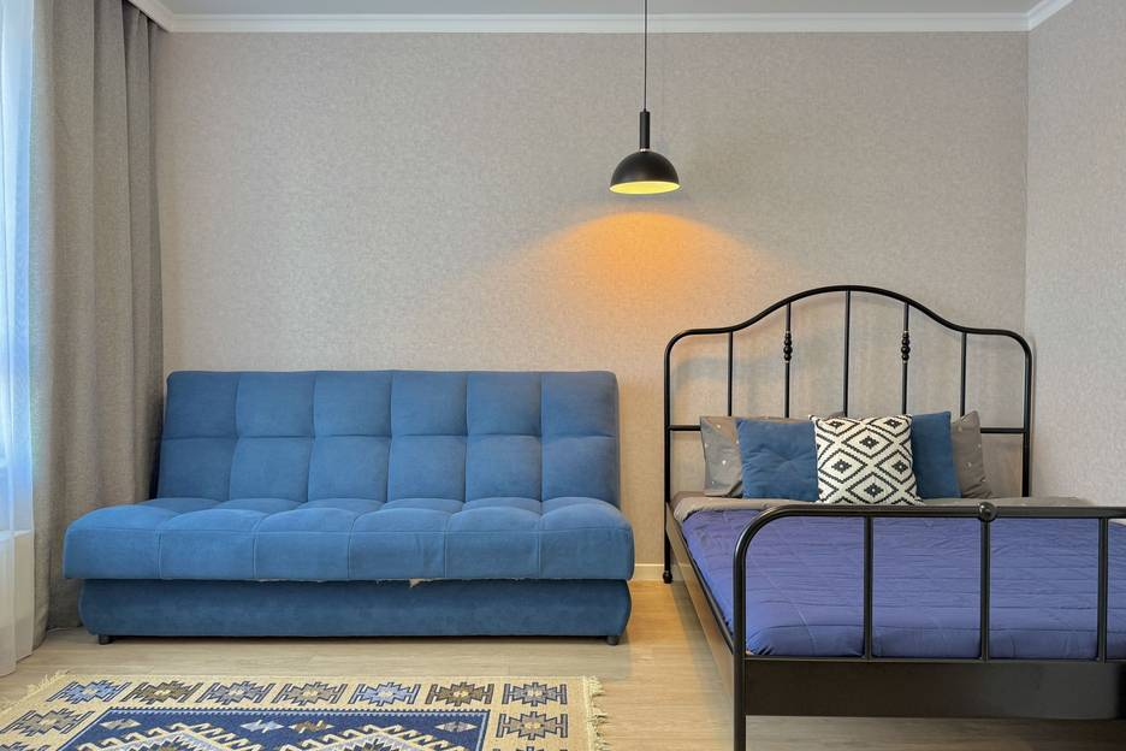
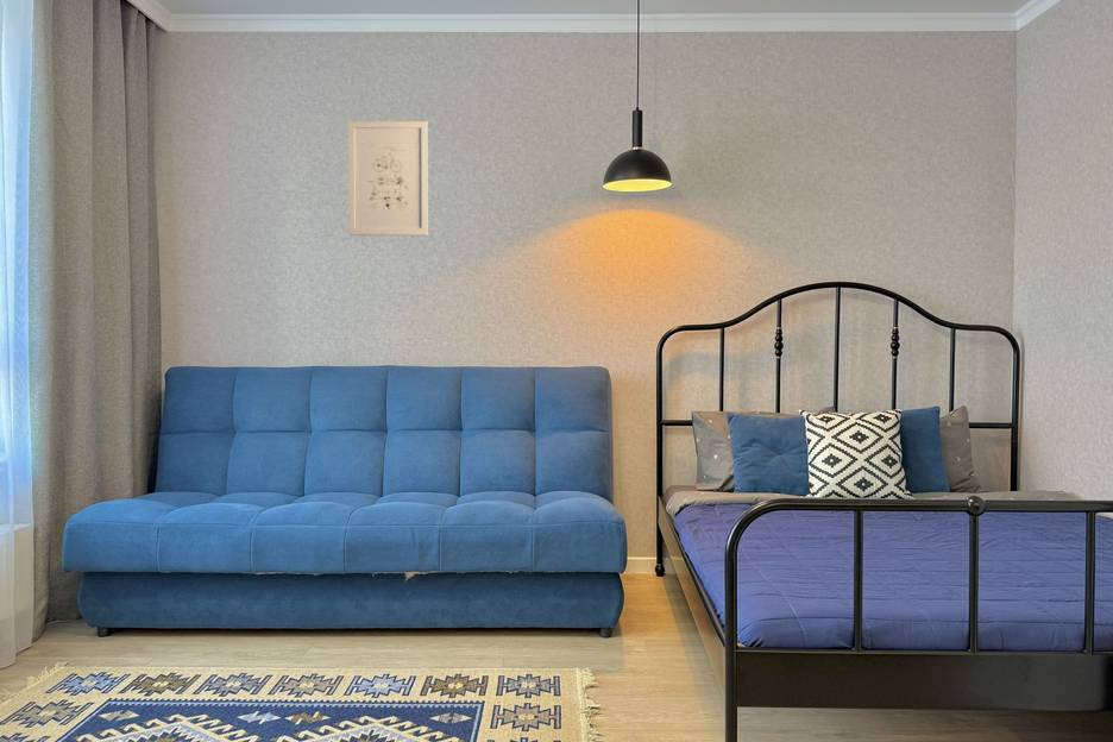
+ wall art [347,120,429,237]
